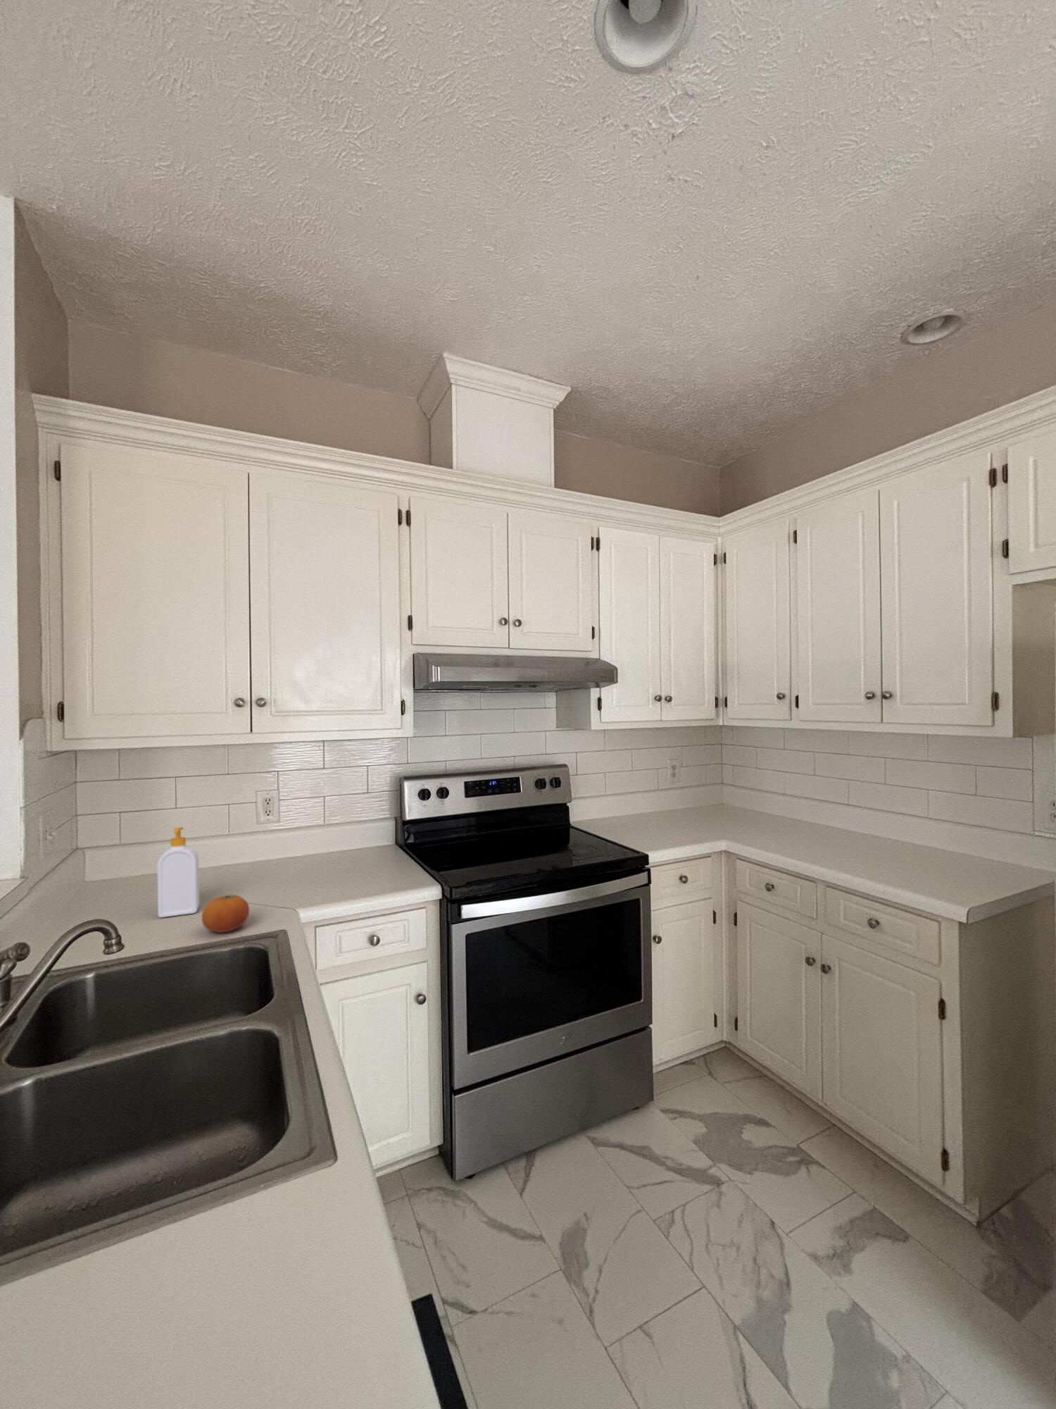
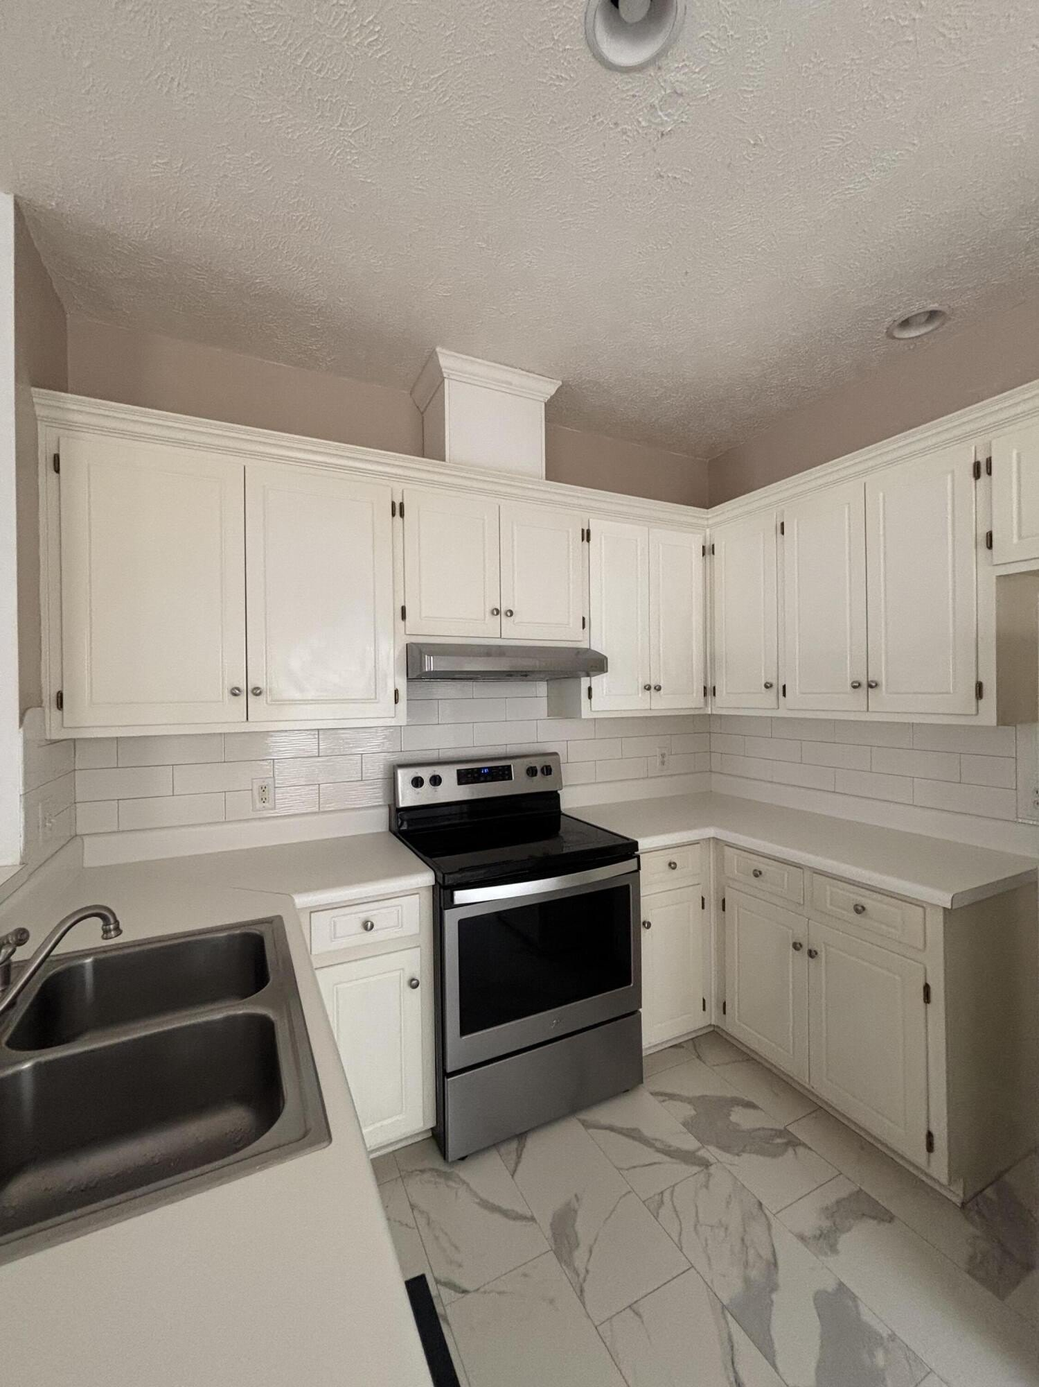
- fruit [201,894,250,933]
- soap bottle [156,827,200,918]
